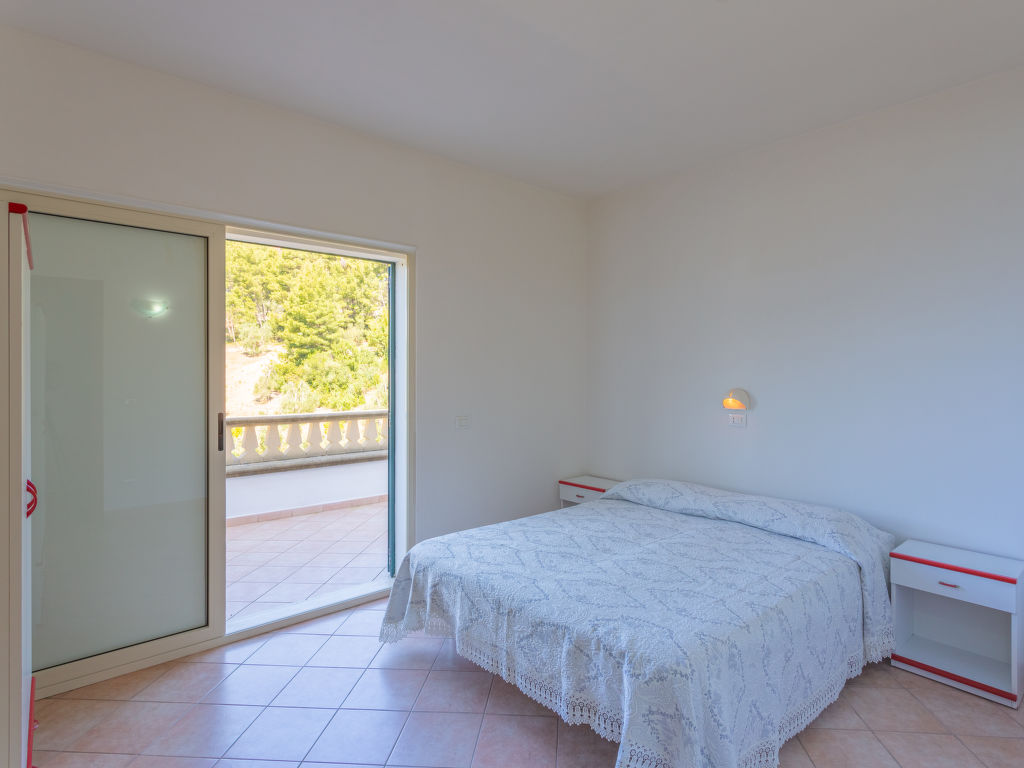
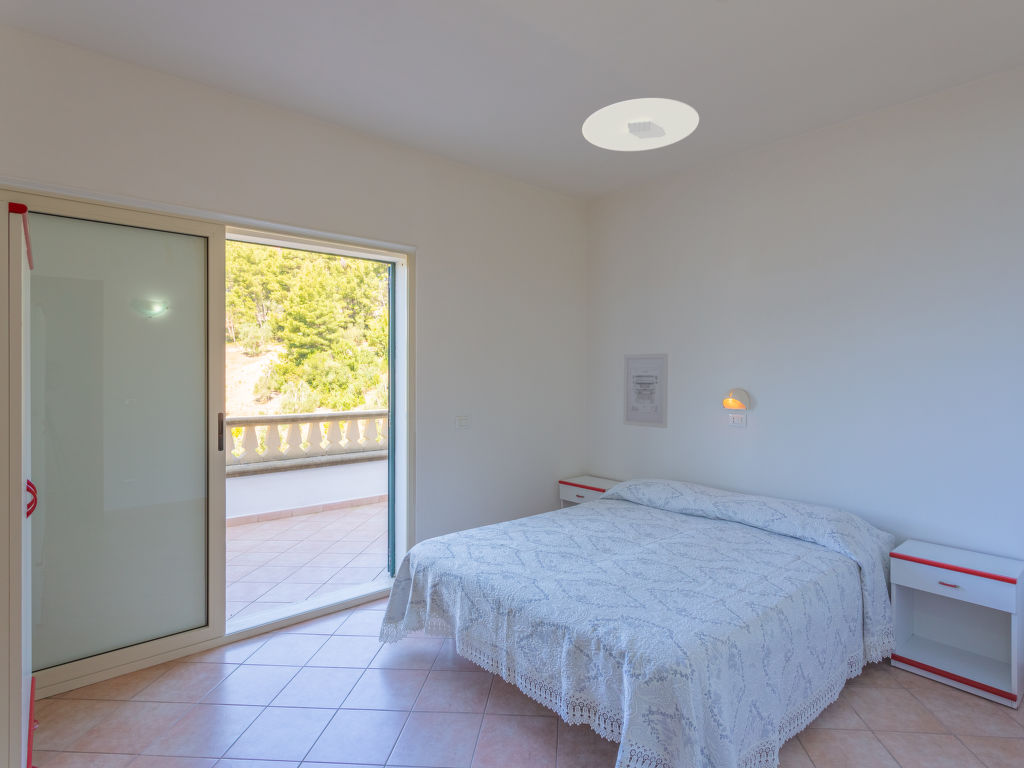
+ wall art [622,352,669,429]
+ ceiling light [581,97,700,152]
